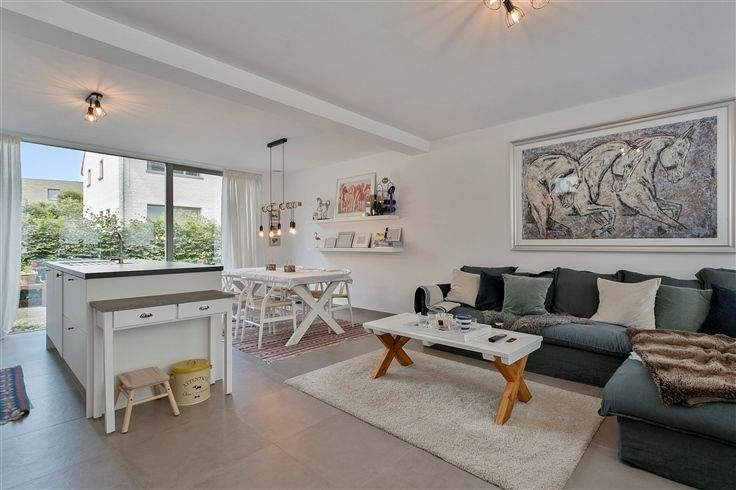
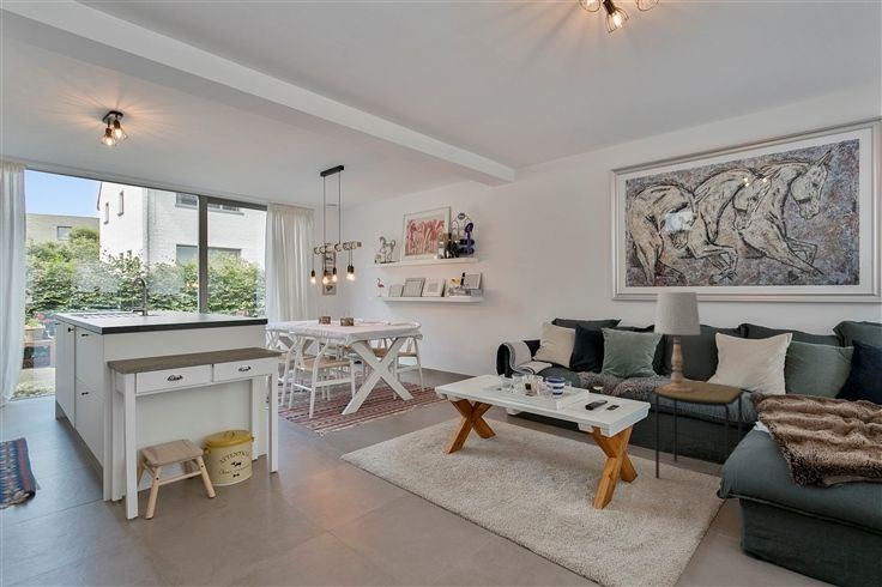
+ table lamp [653,291,702,392]
+ side table [652,380,745,479]
